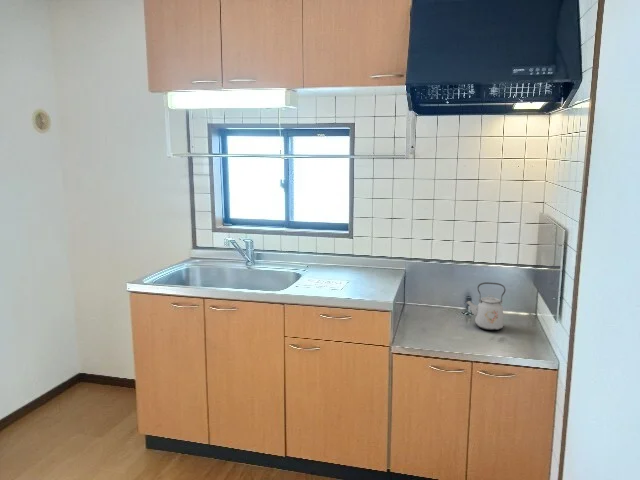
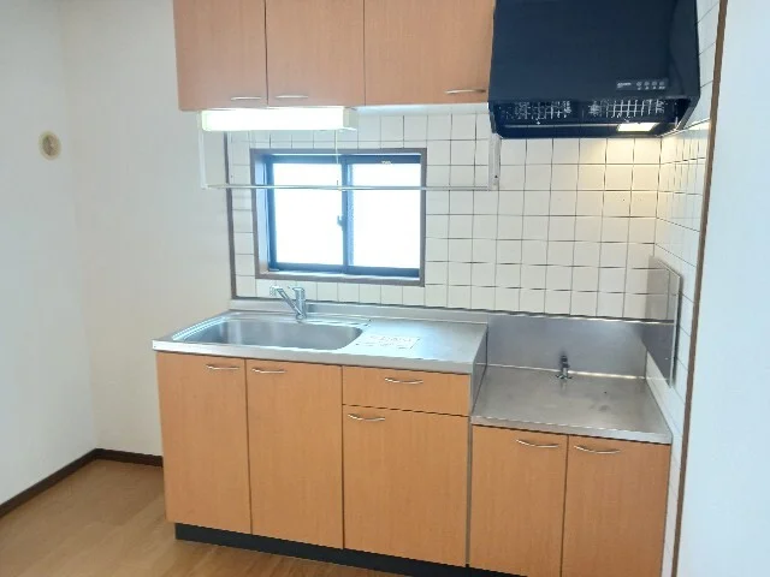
- kettle [465,281,507,331]
